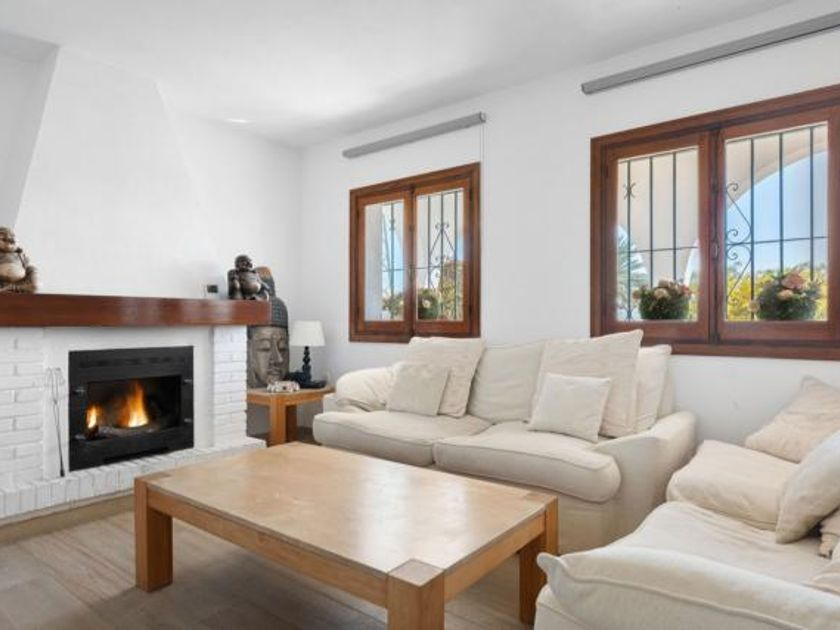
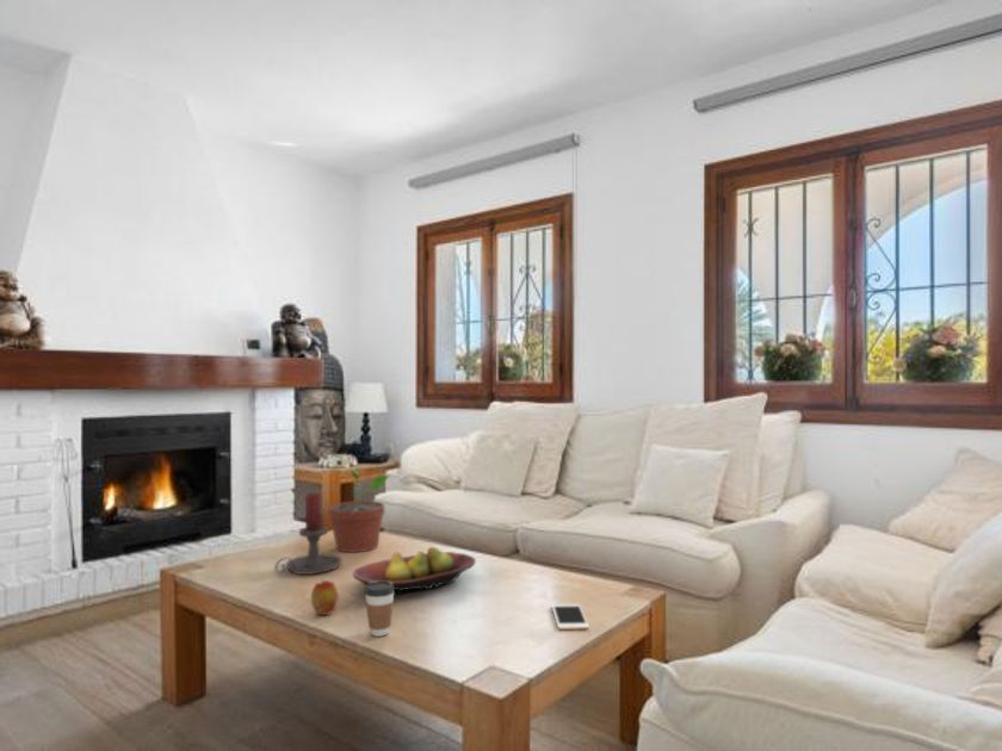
+ candle holder [273,491,342,576]
+ apple [310,576,340,616]
+ fruit bowl [352,546,477,596]
+ potted plant [327,453,391,553]
+ cell phone [551,603,590,631]
+ coffee cup [364,582,395,638]
